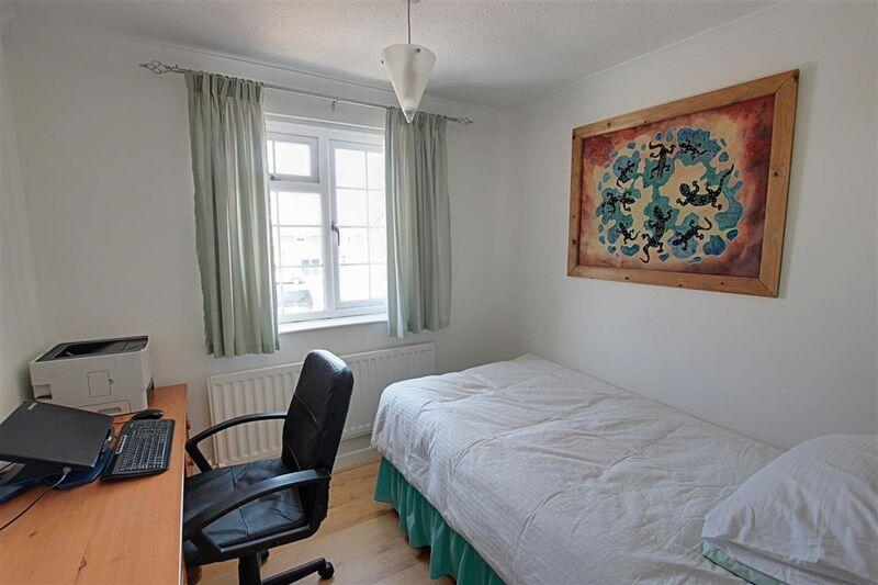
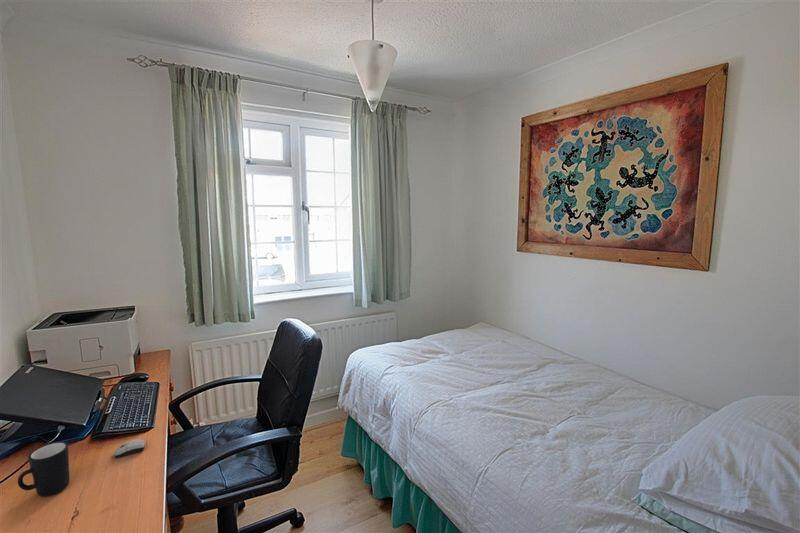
+ mug [17,441,70,497]
+ computer mouse [114,438,146,459]
